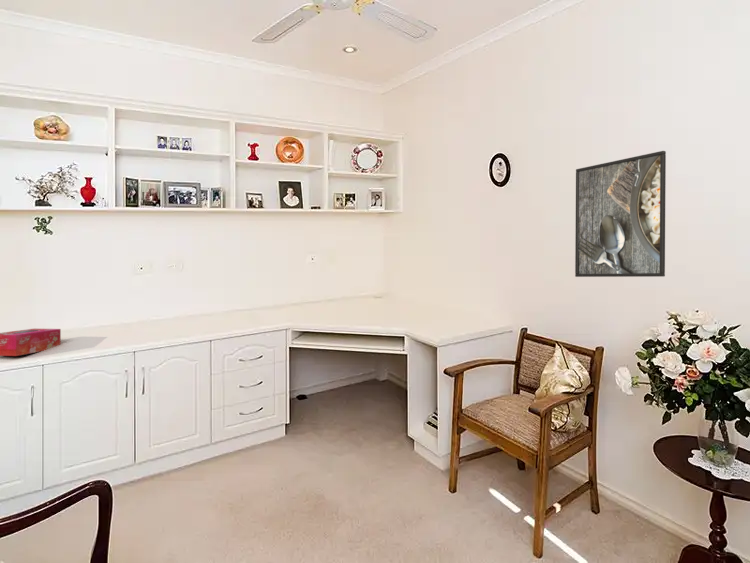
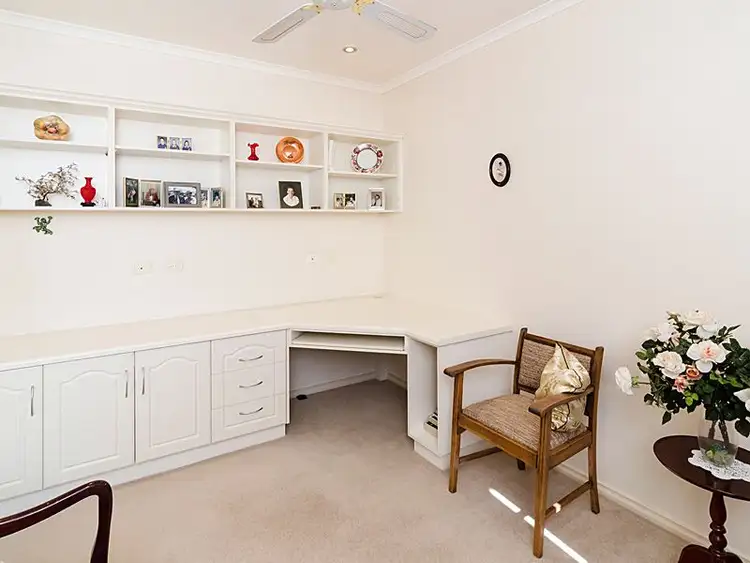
- tissue box [0,328,62,357]
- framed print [574,150,667,278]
